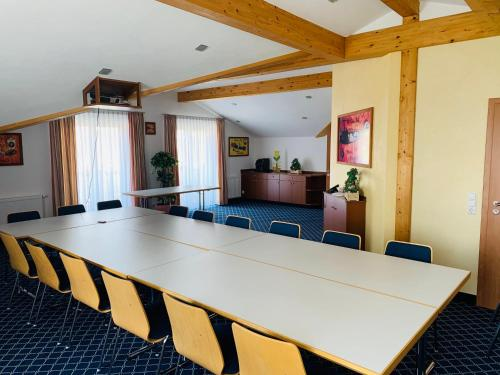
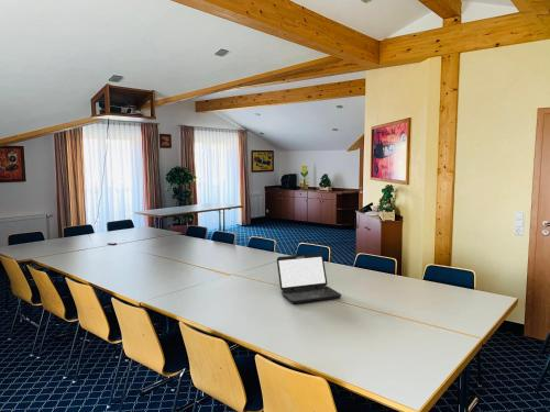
+ laptop [276,253,342,305]
